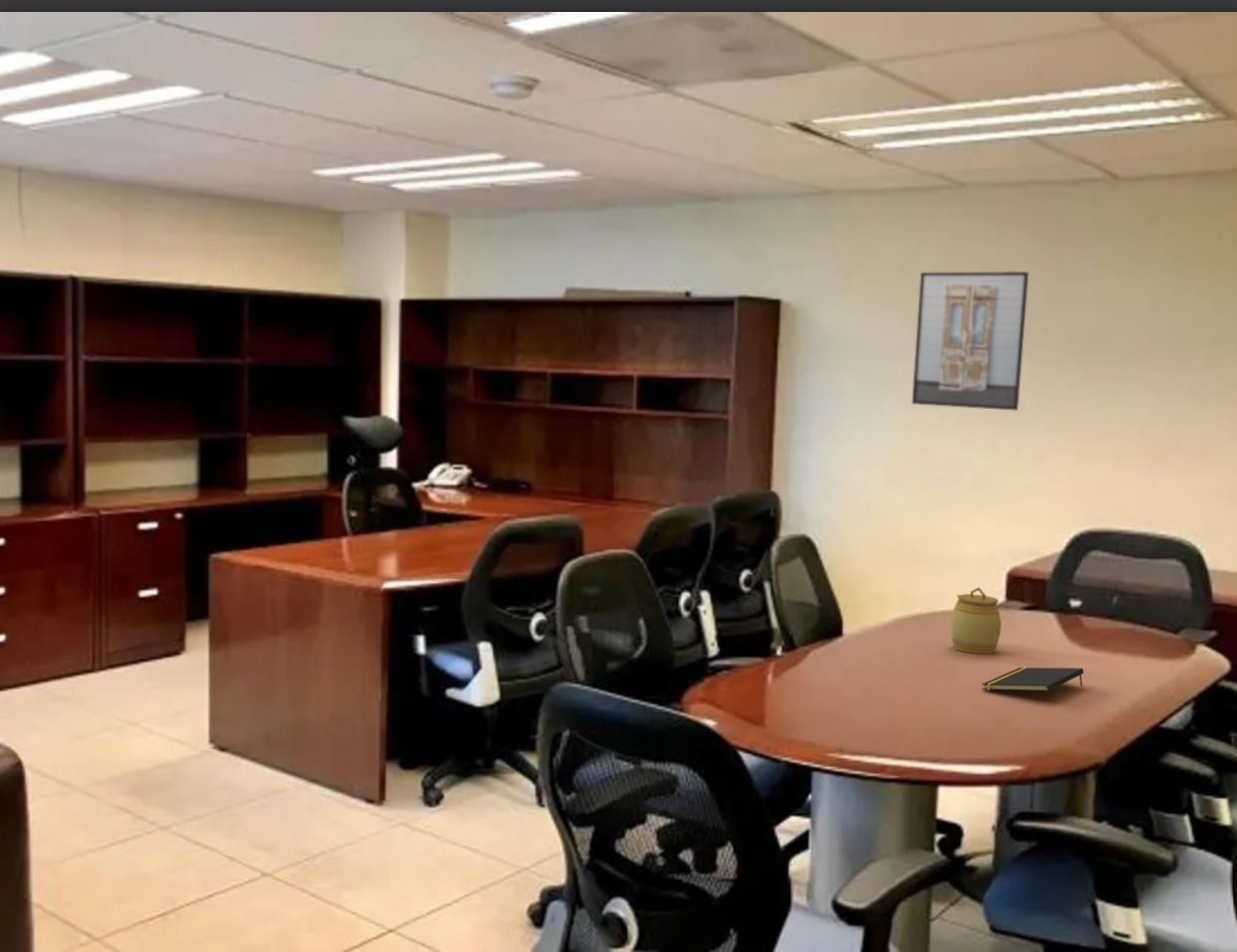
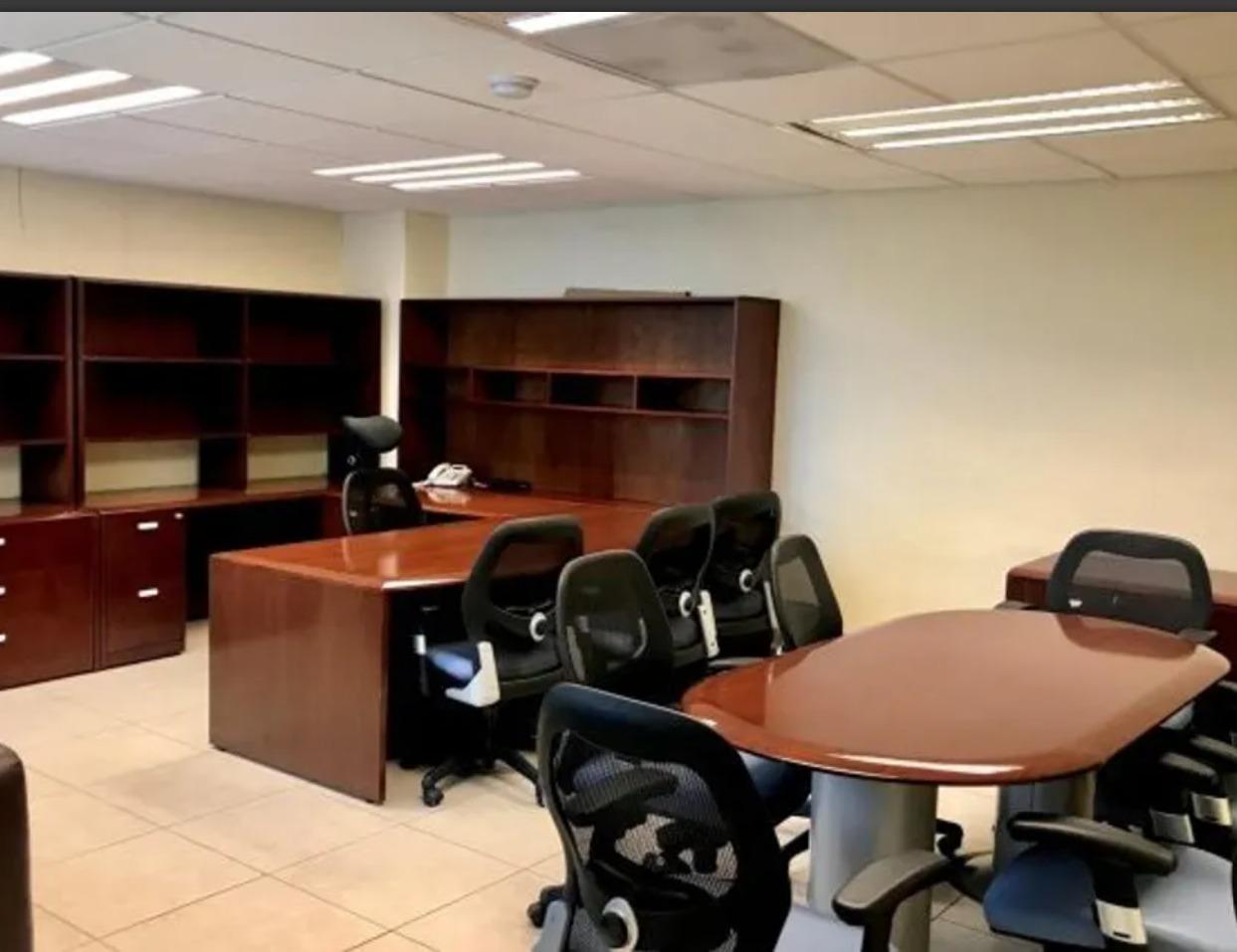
- jar [950,586,1002,655]
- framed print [911,271,1030,412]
- notepad [981,666,1085,692]
